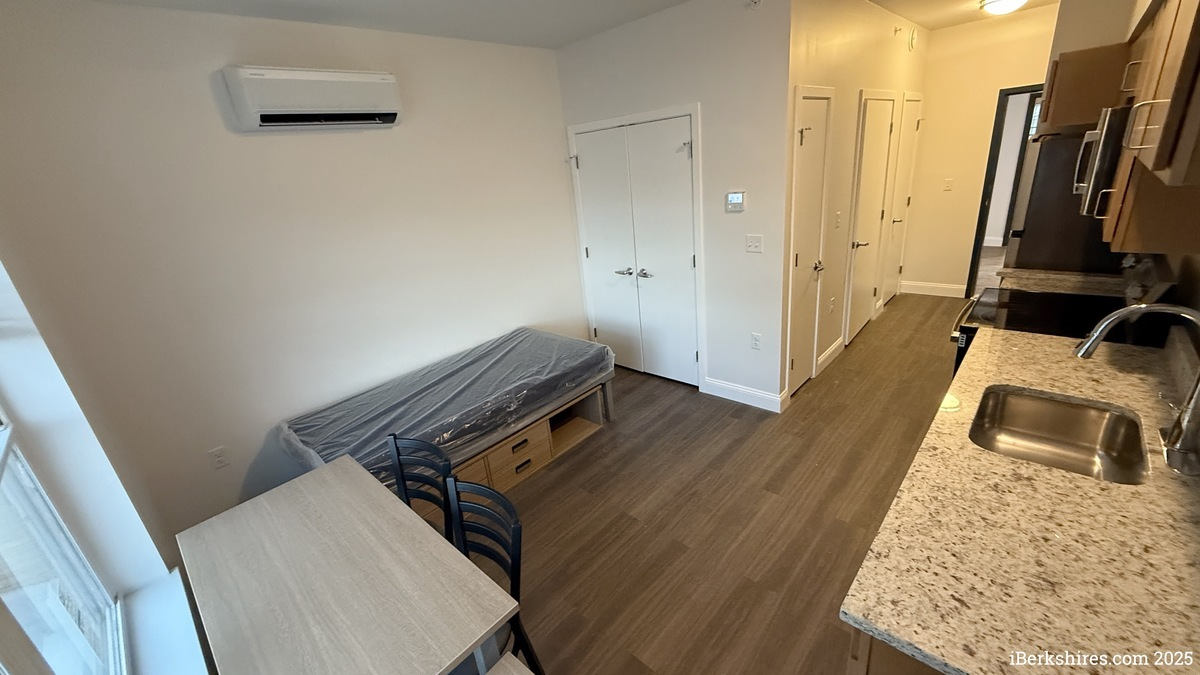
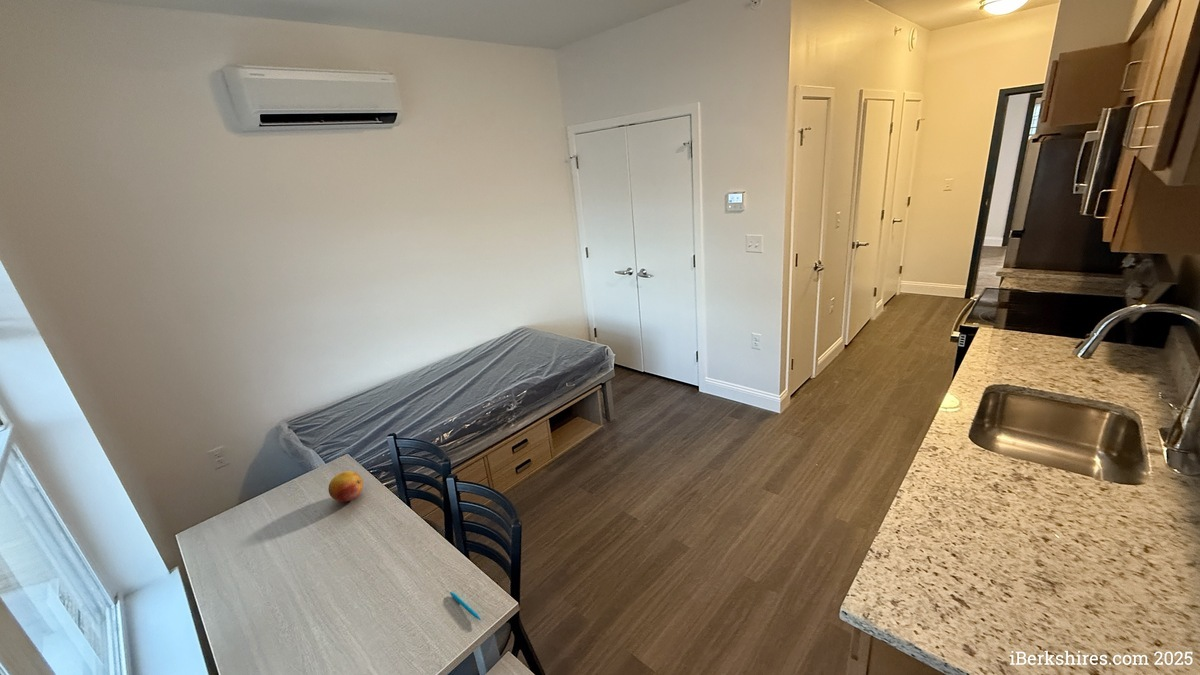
+ fruit [327,470,364,503]
+ pen [449,591,482,621]
